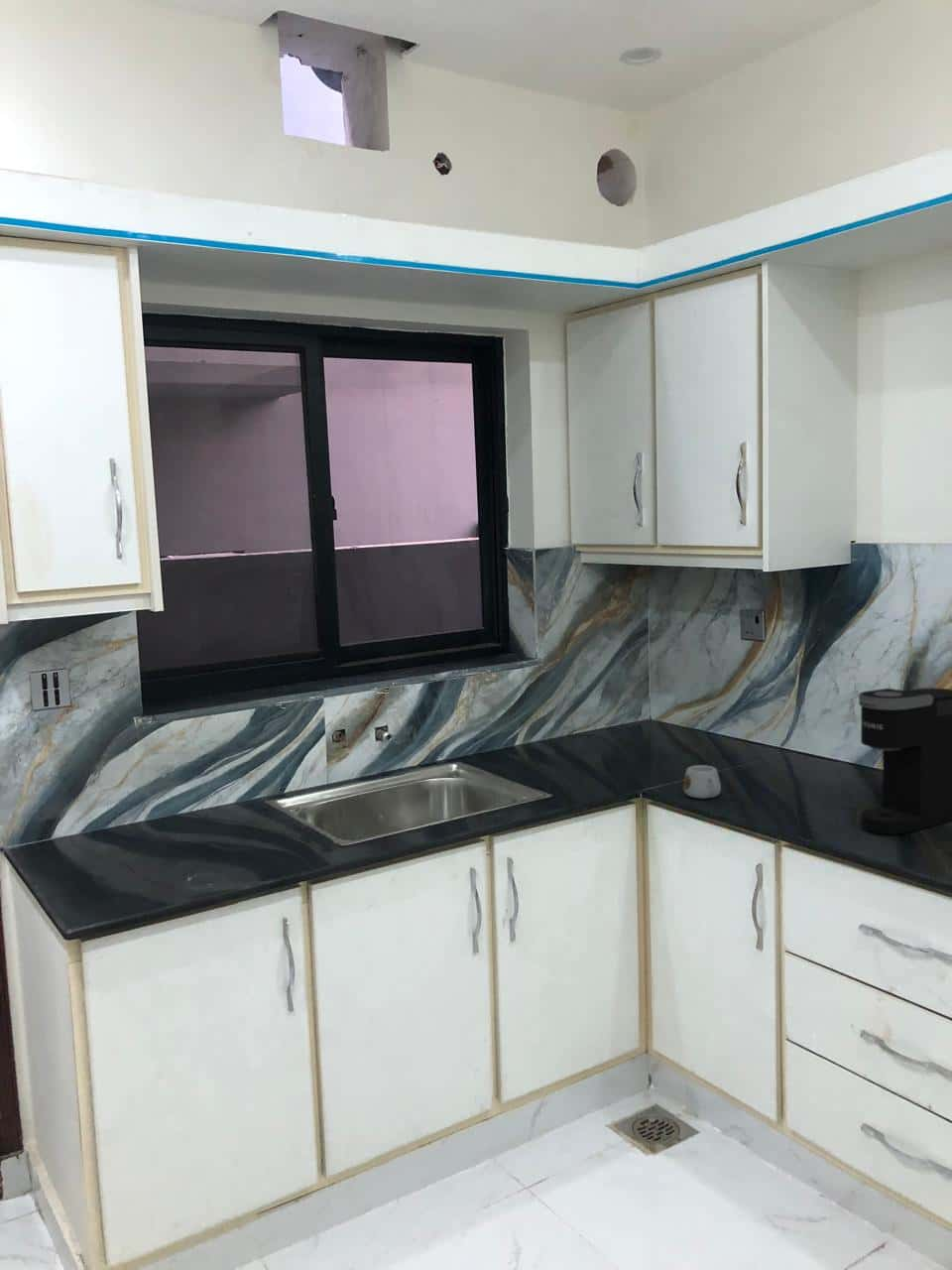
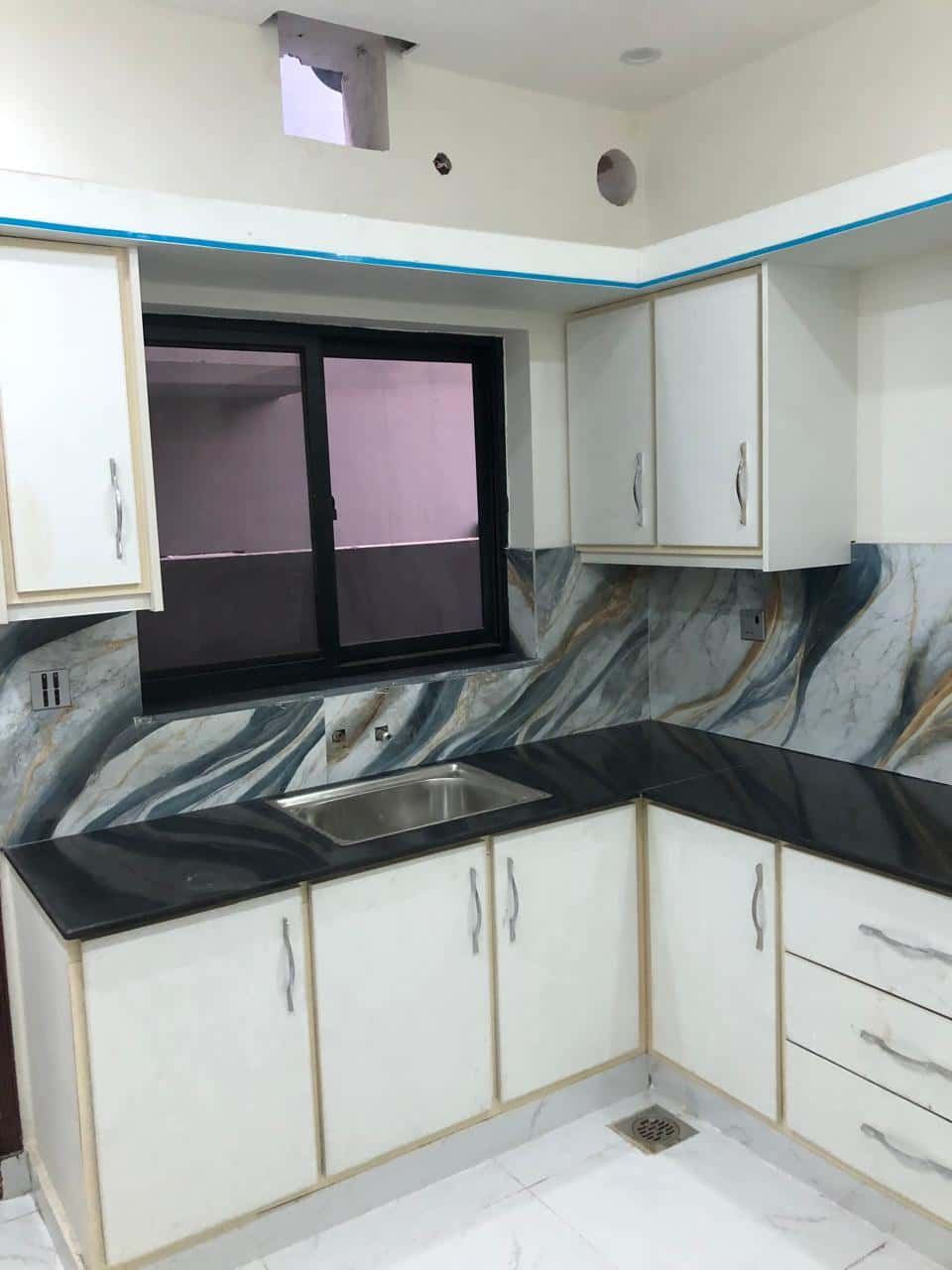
- mug [682,764,722,800]
- coffee maker [858,688,952,835]
